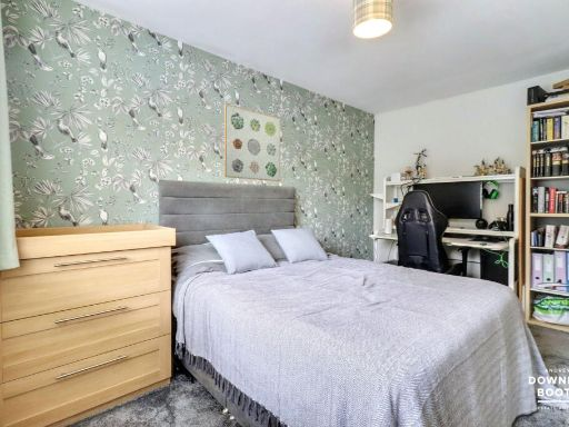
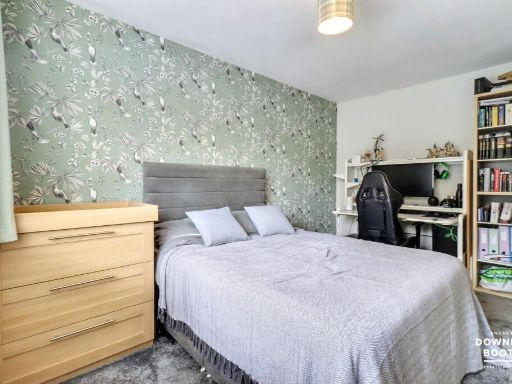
- wall art [223,102,281,182]
